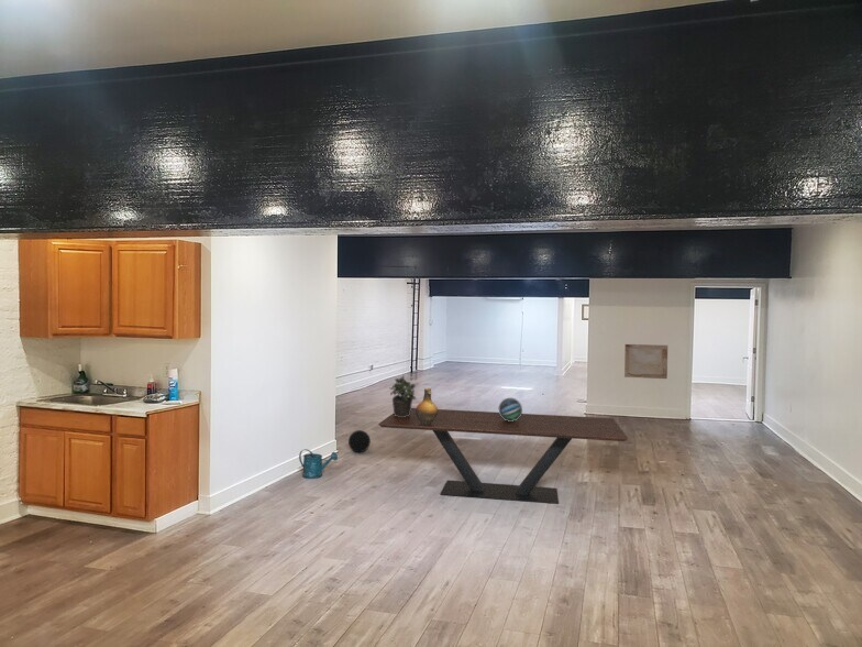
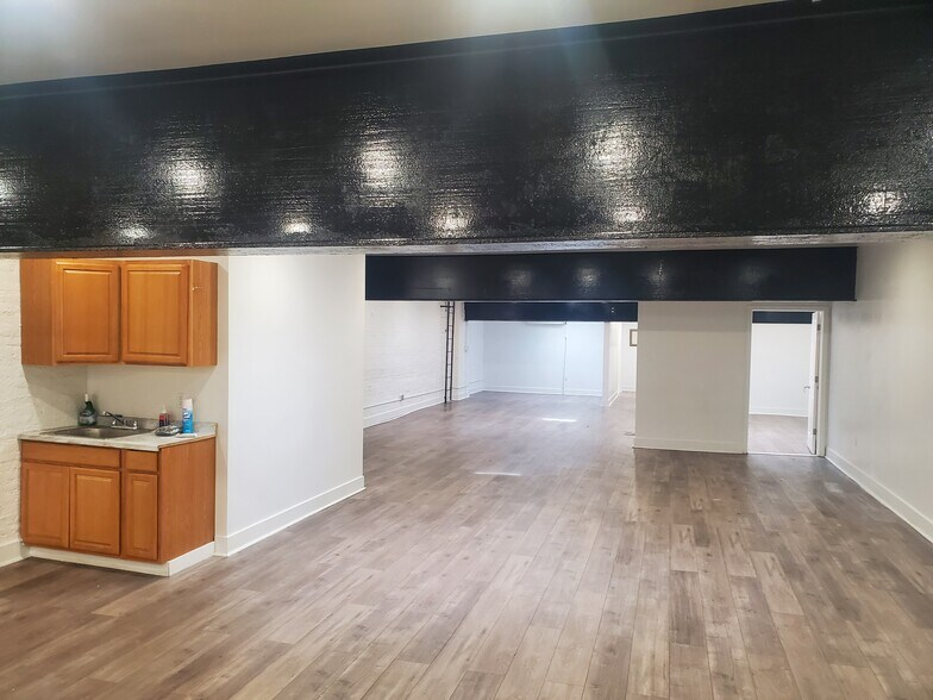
- watering can [298,448,339,480]
- ball [347,429,372,453]
- ceramic jug [416,387,439,425]
- decorative sphere [498,397,523,421]
- dining table [377,407,629,505]
- stone plaque [623,343,668,380]
- potted plant [389,374,417,417]
